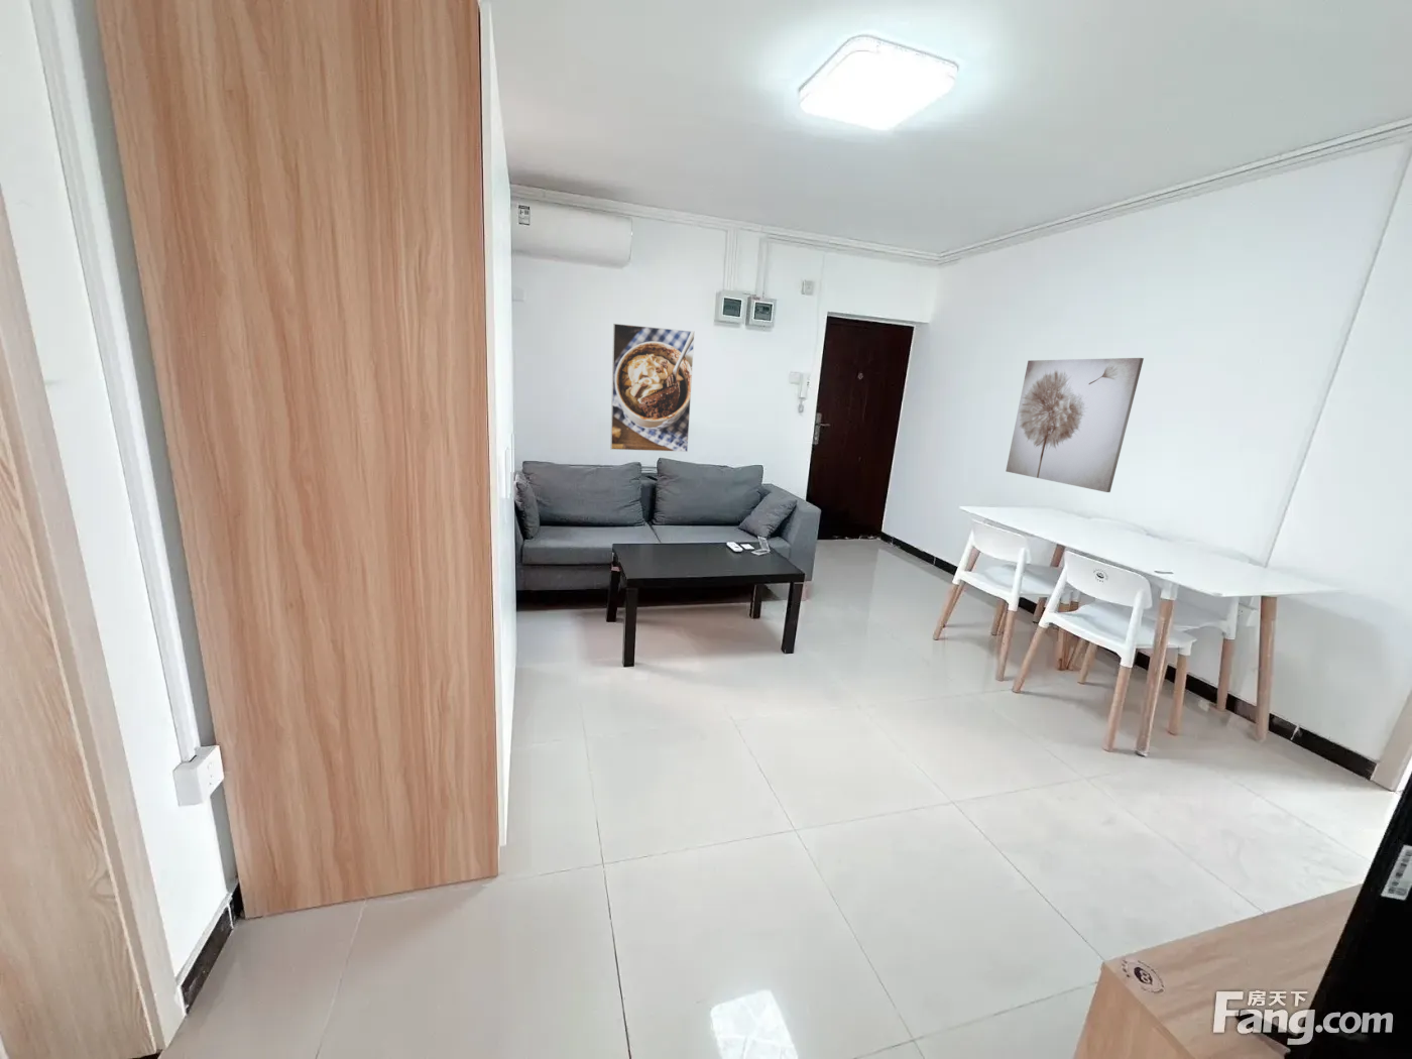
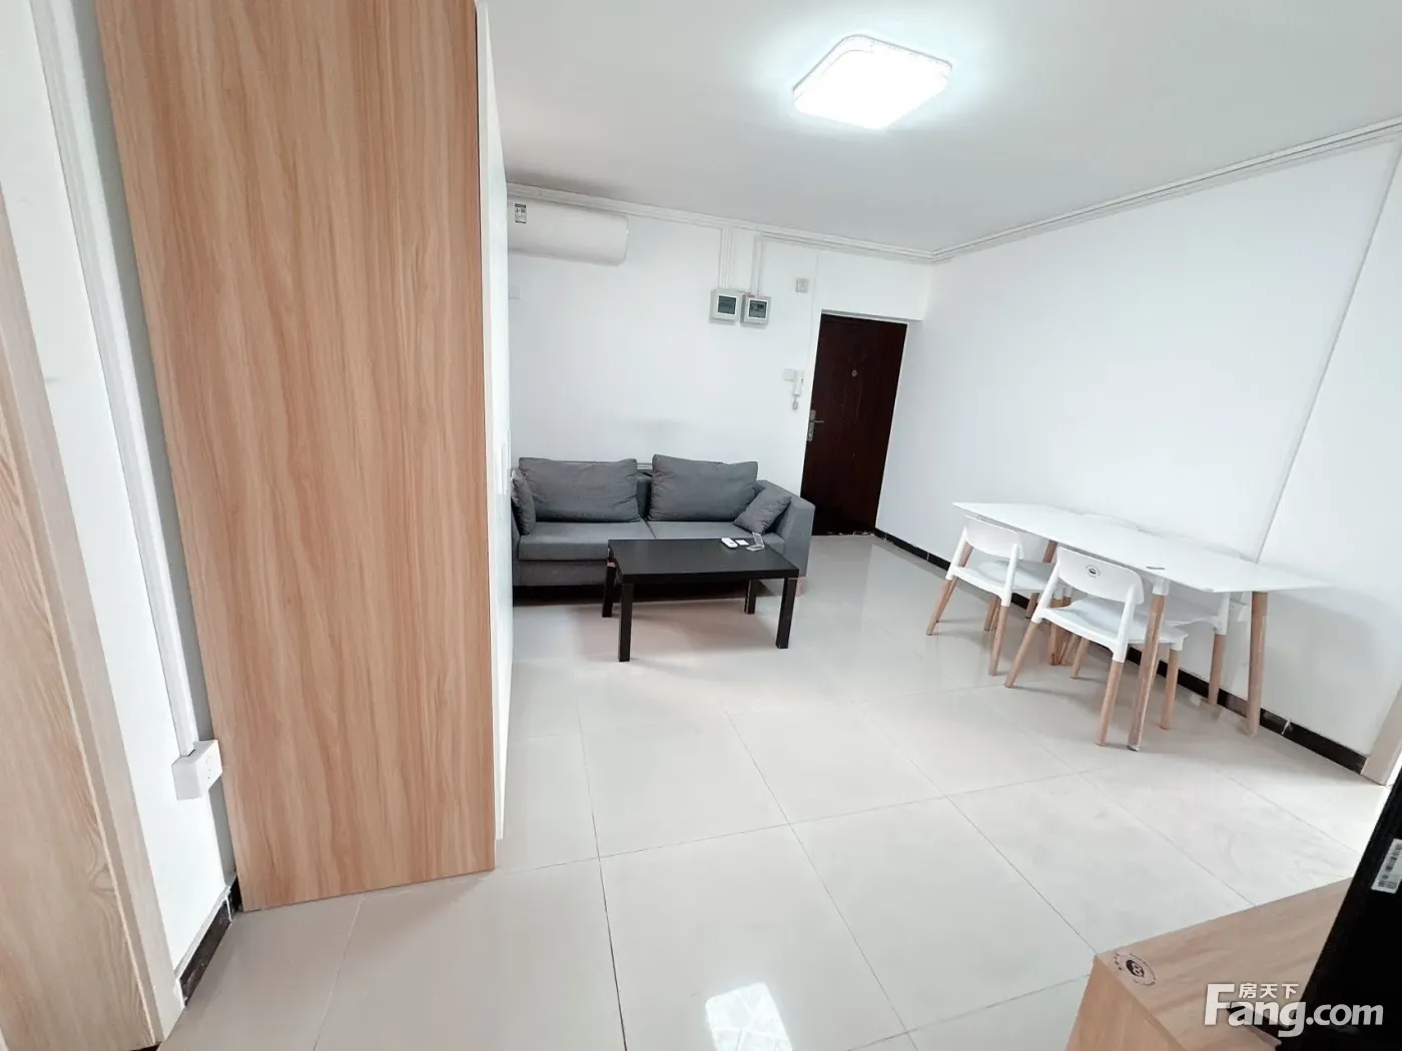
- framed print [609,323,696,453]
- wall art [1005,357,1145,493]
